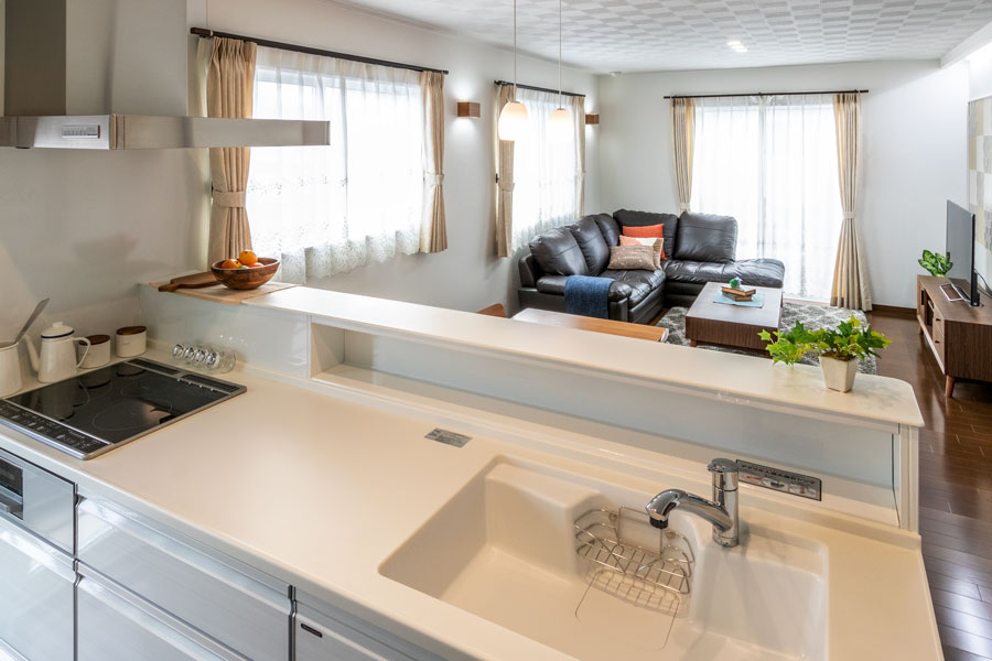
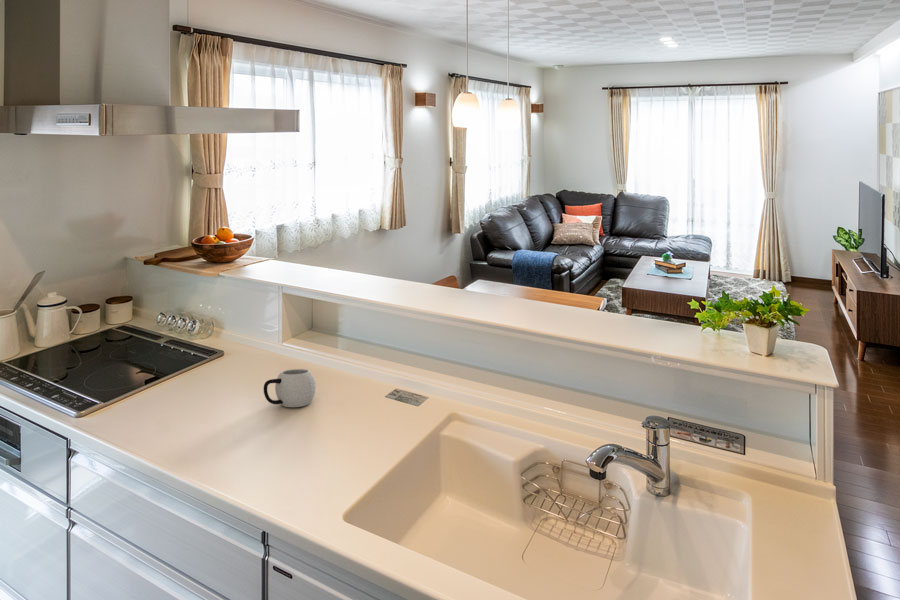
+ mug [263,368,317,408]
